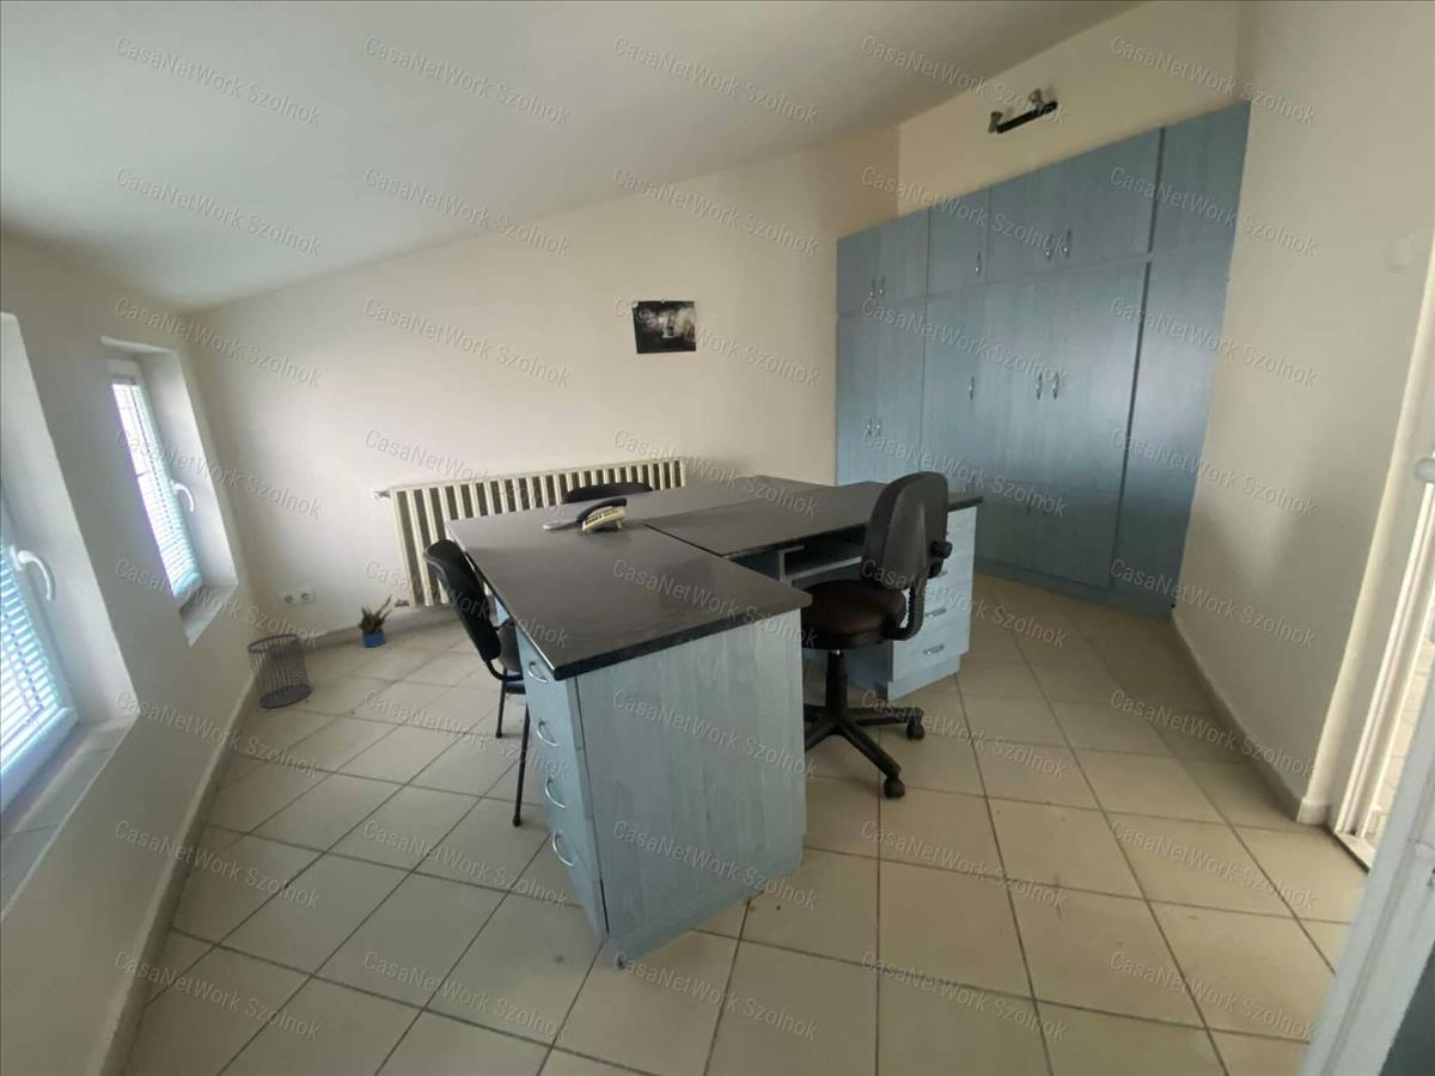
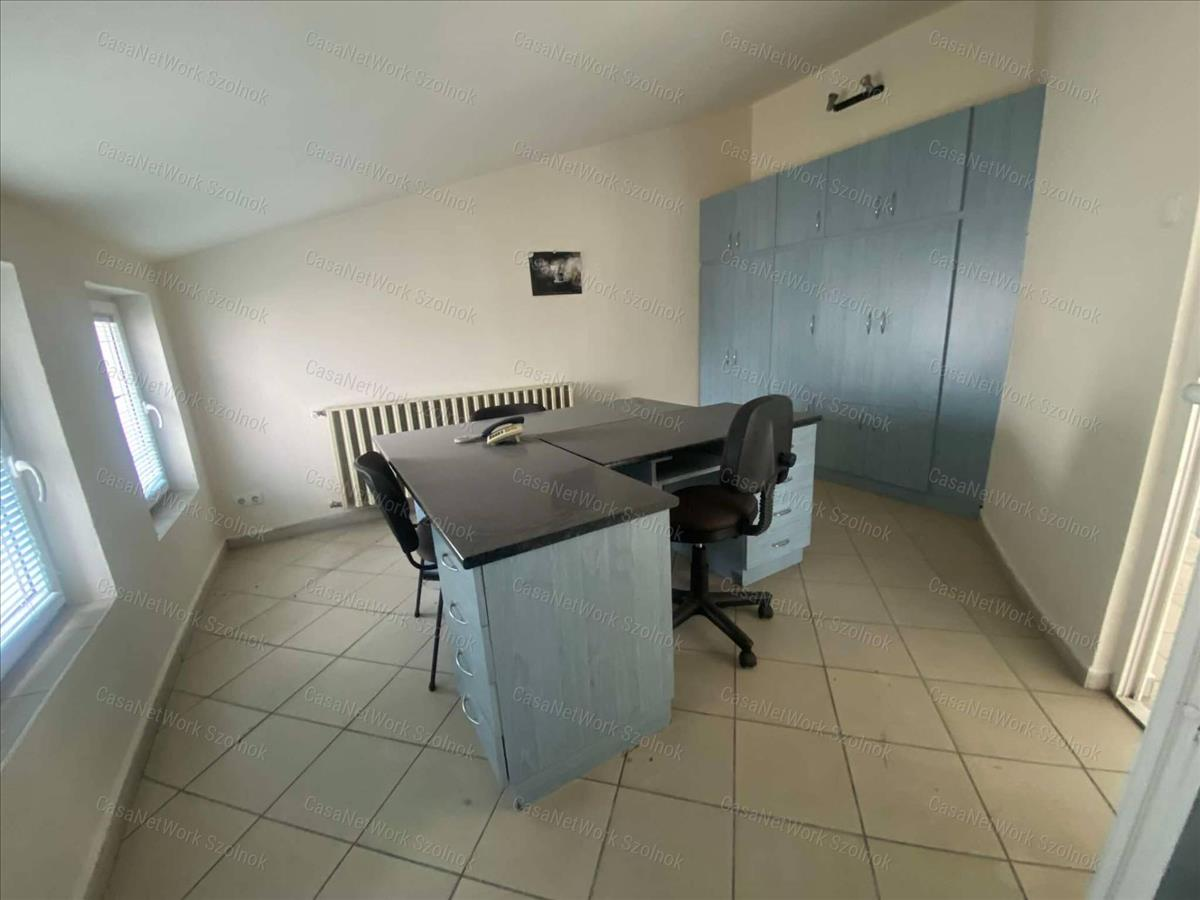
- wastebasket [246,632,312,709]
- potted plant [356,594,393,648]
